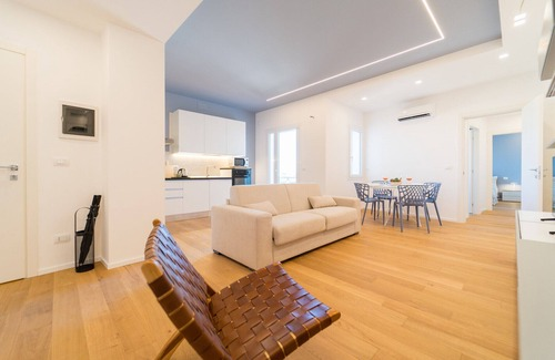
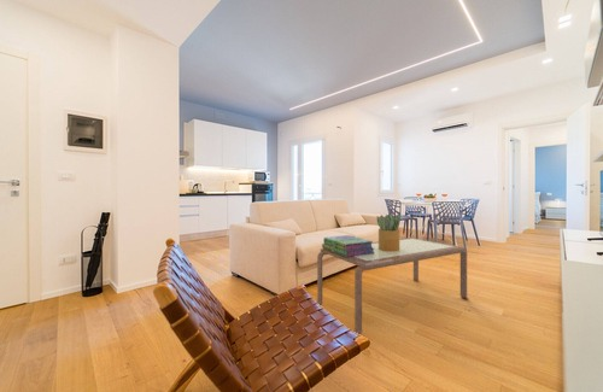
+ stack of books [321,234,375,257]
+ coffee table [316,236,469,335]
+ potted plant [376,213,402,251]
